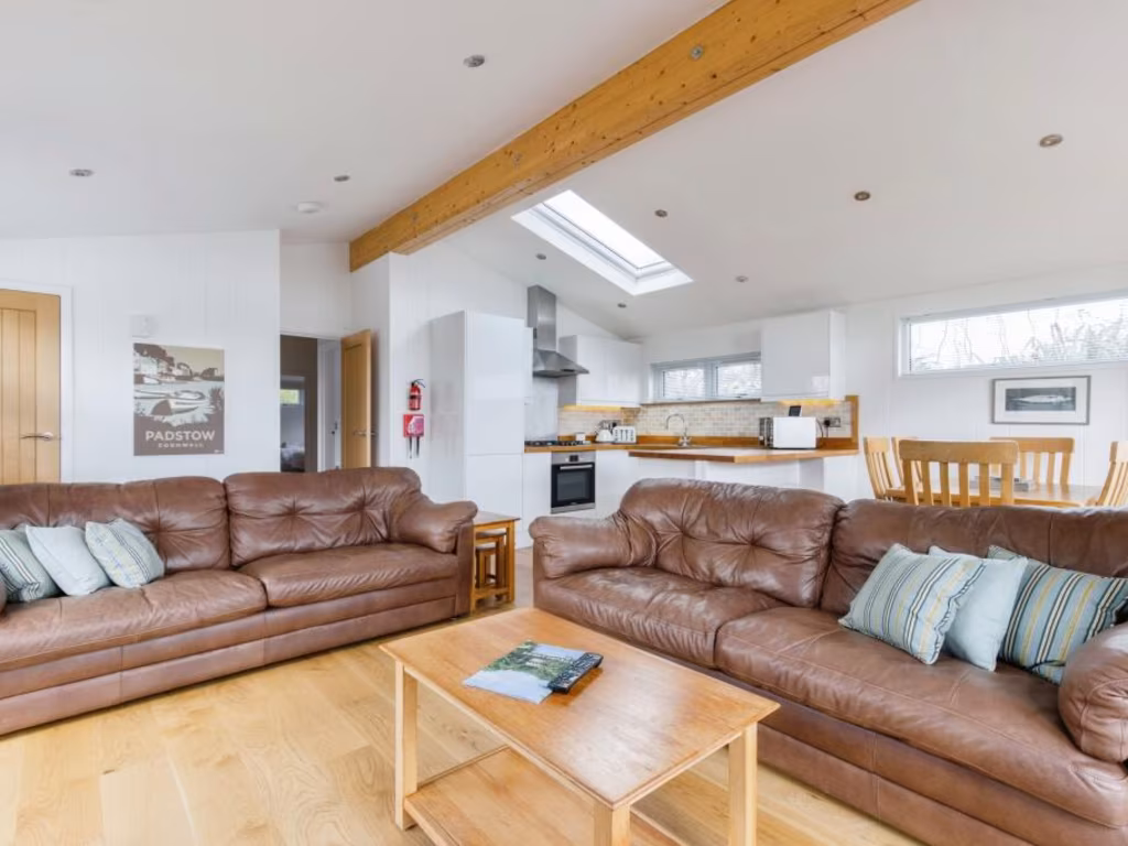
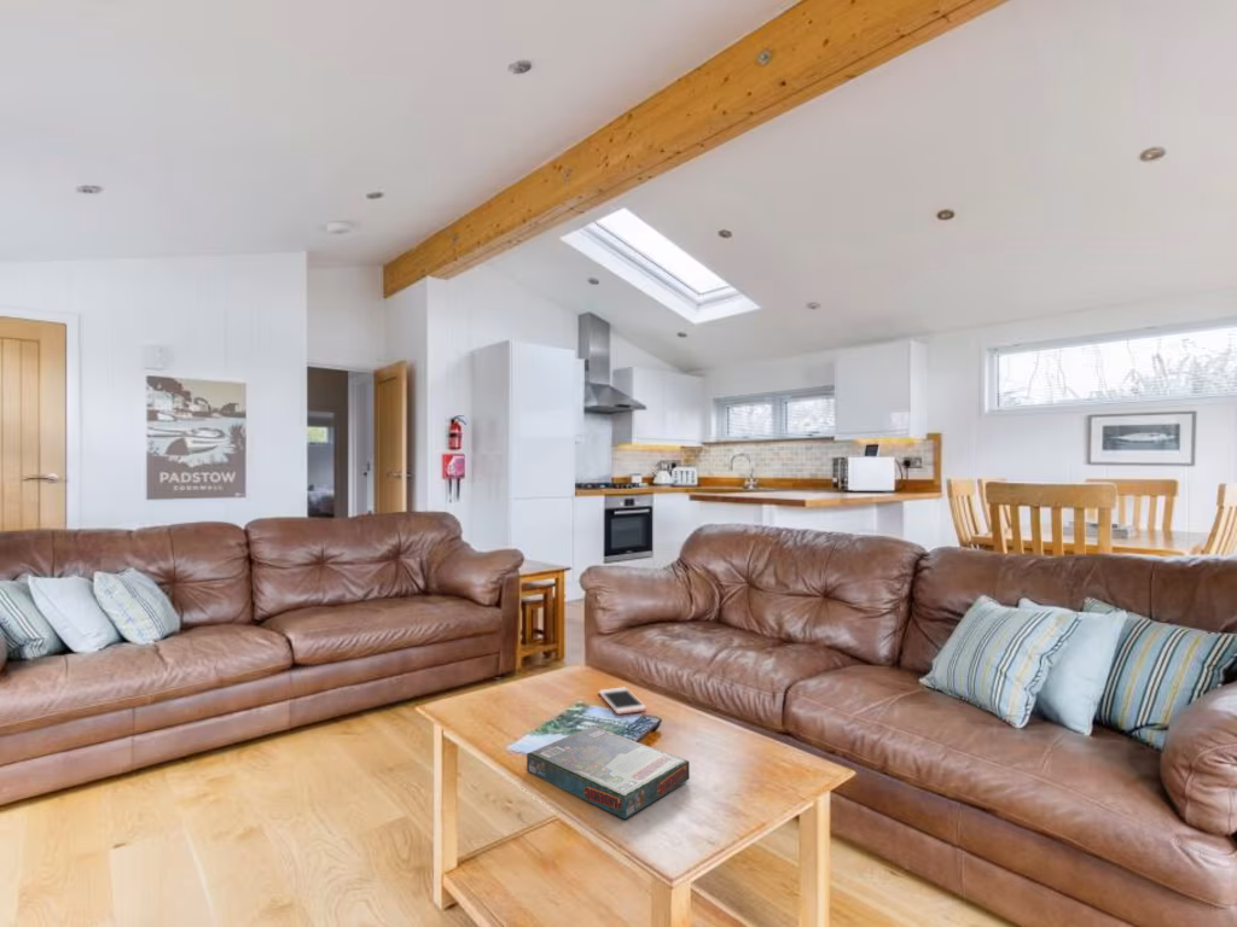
+ cell phone [597,687,647,716]
+ board game [525,724,691,820]
